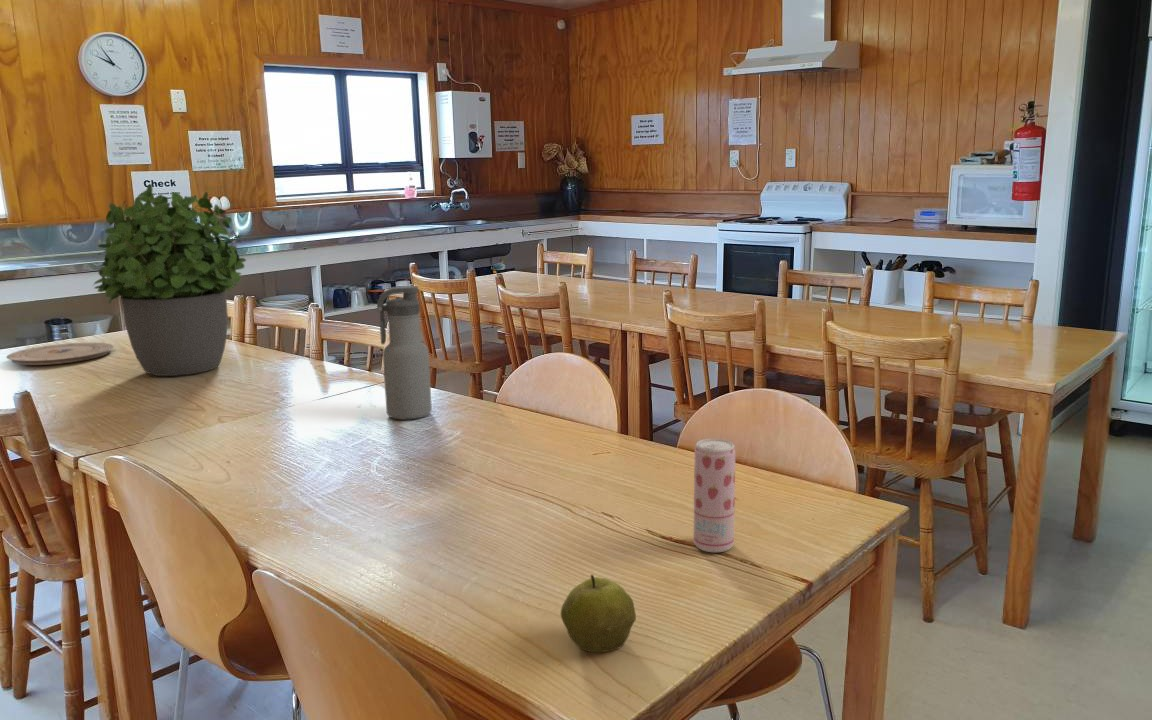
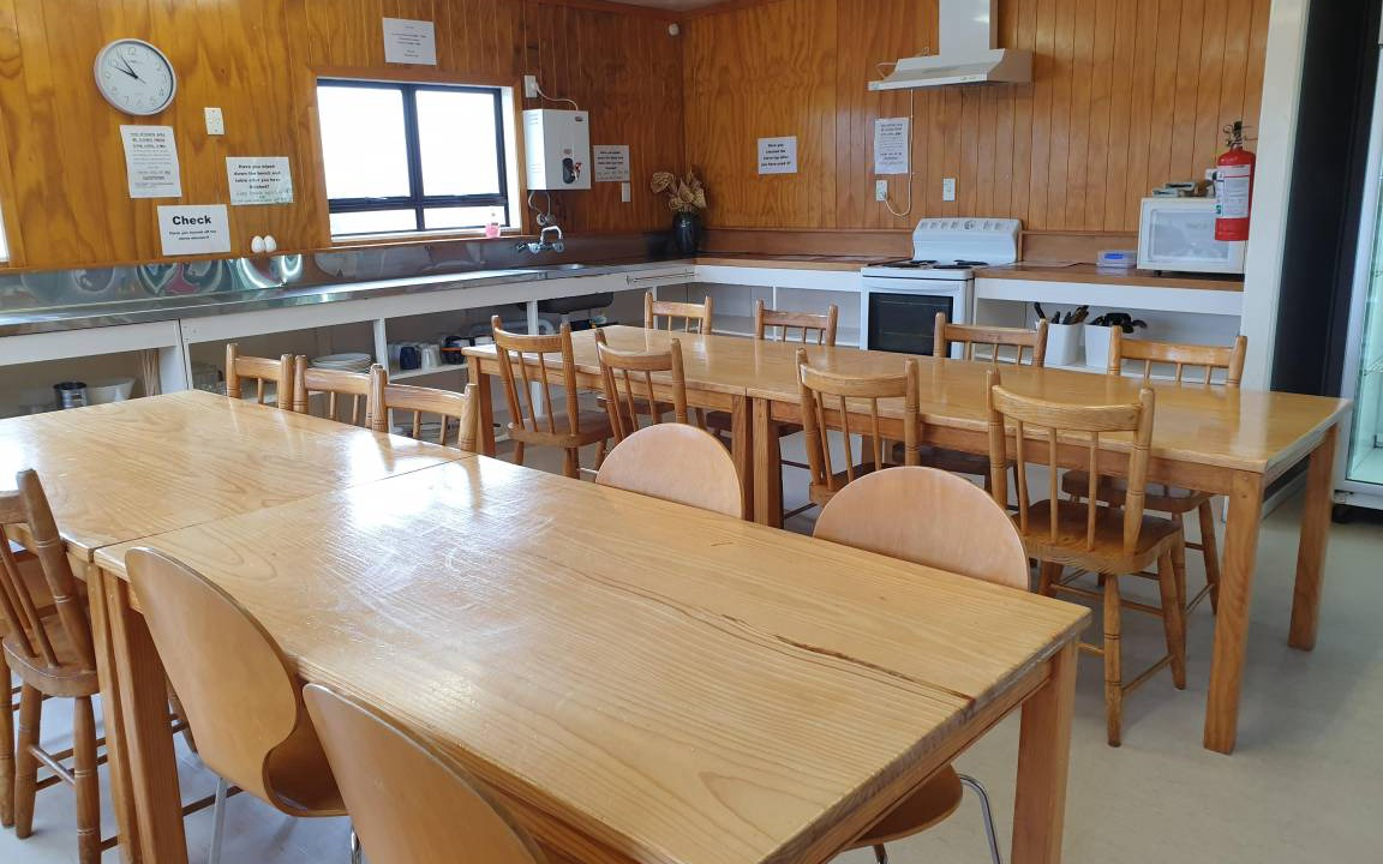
- plate [5,342,115,366]
- potted plant [92,183,247,377]
- beverage can [692,438,736,553]
- water bottle [376,285,433,420]
- apple [560,574,637,654]
